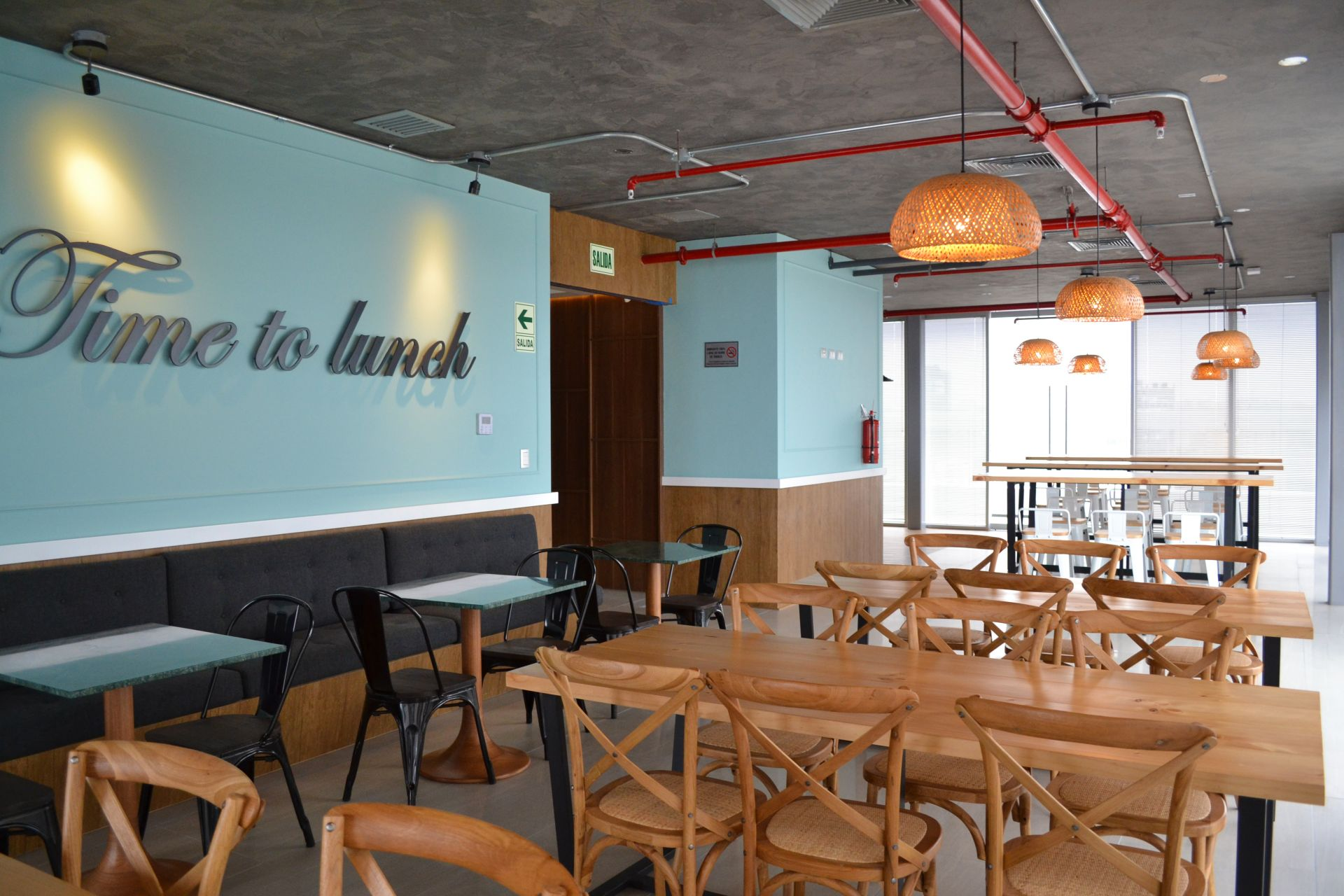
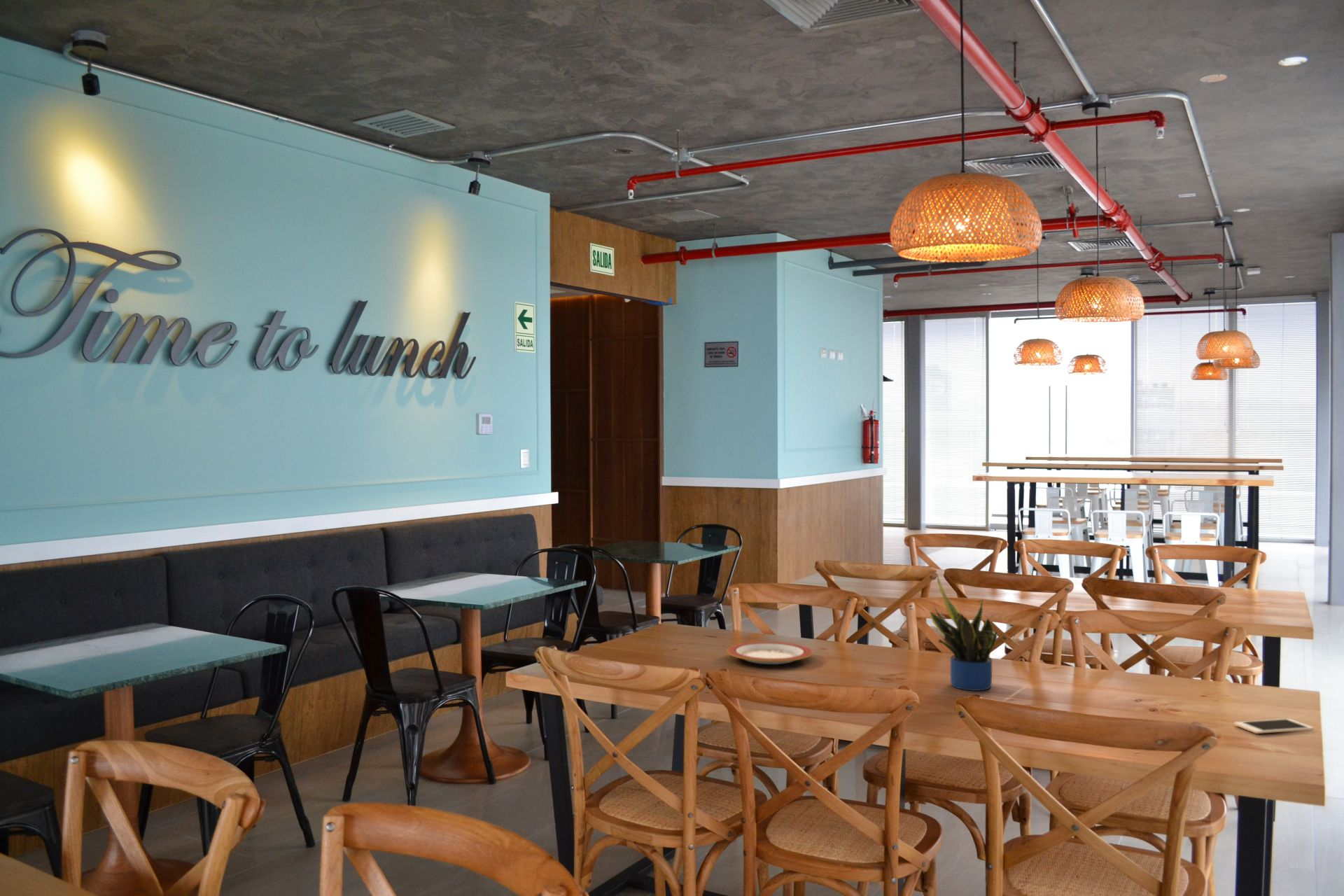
+ potted plant [929,573,998,692]
+ plate [727,641,813,665]
+ cell phone [1233,718,1315,734]
